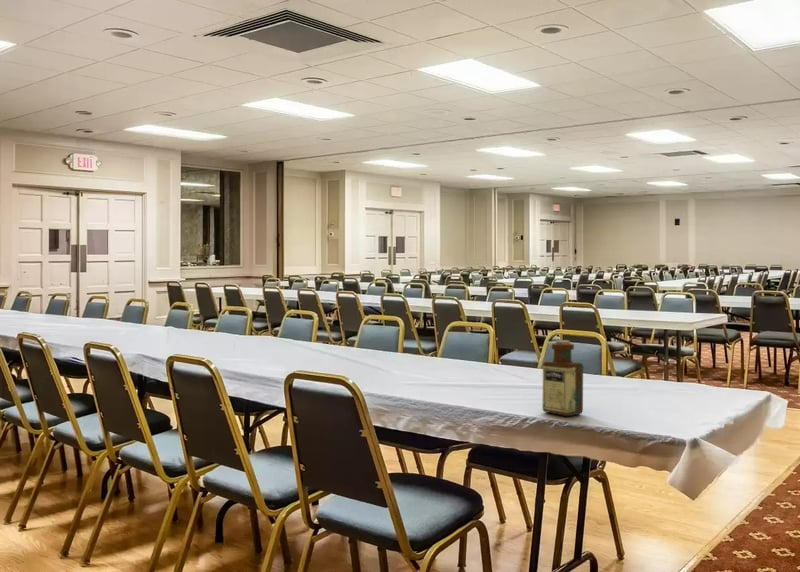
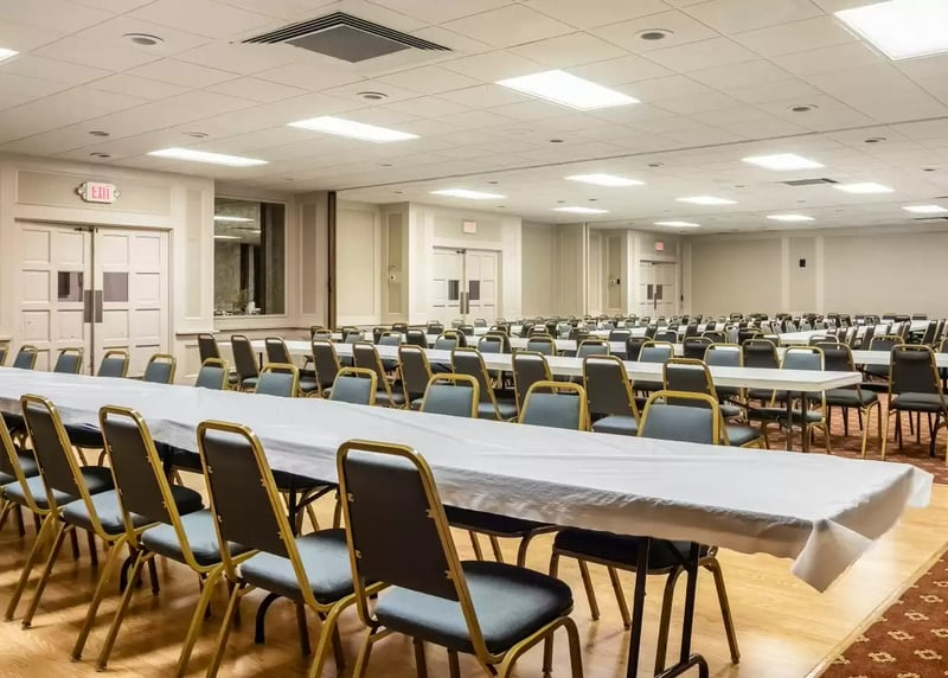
- bottle [541,339,584,417]
